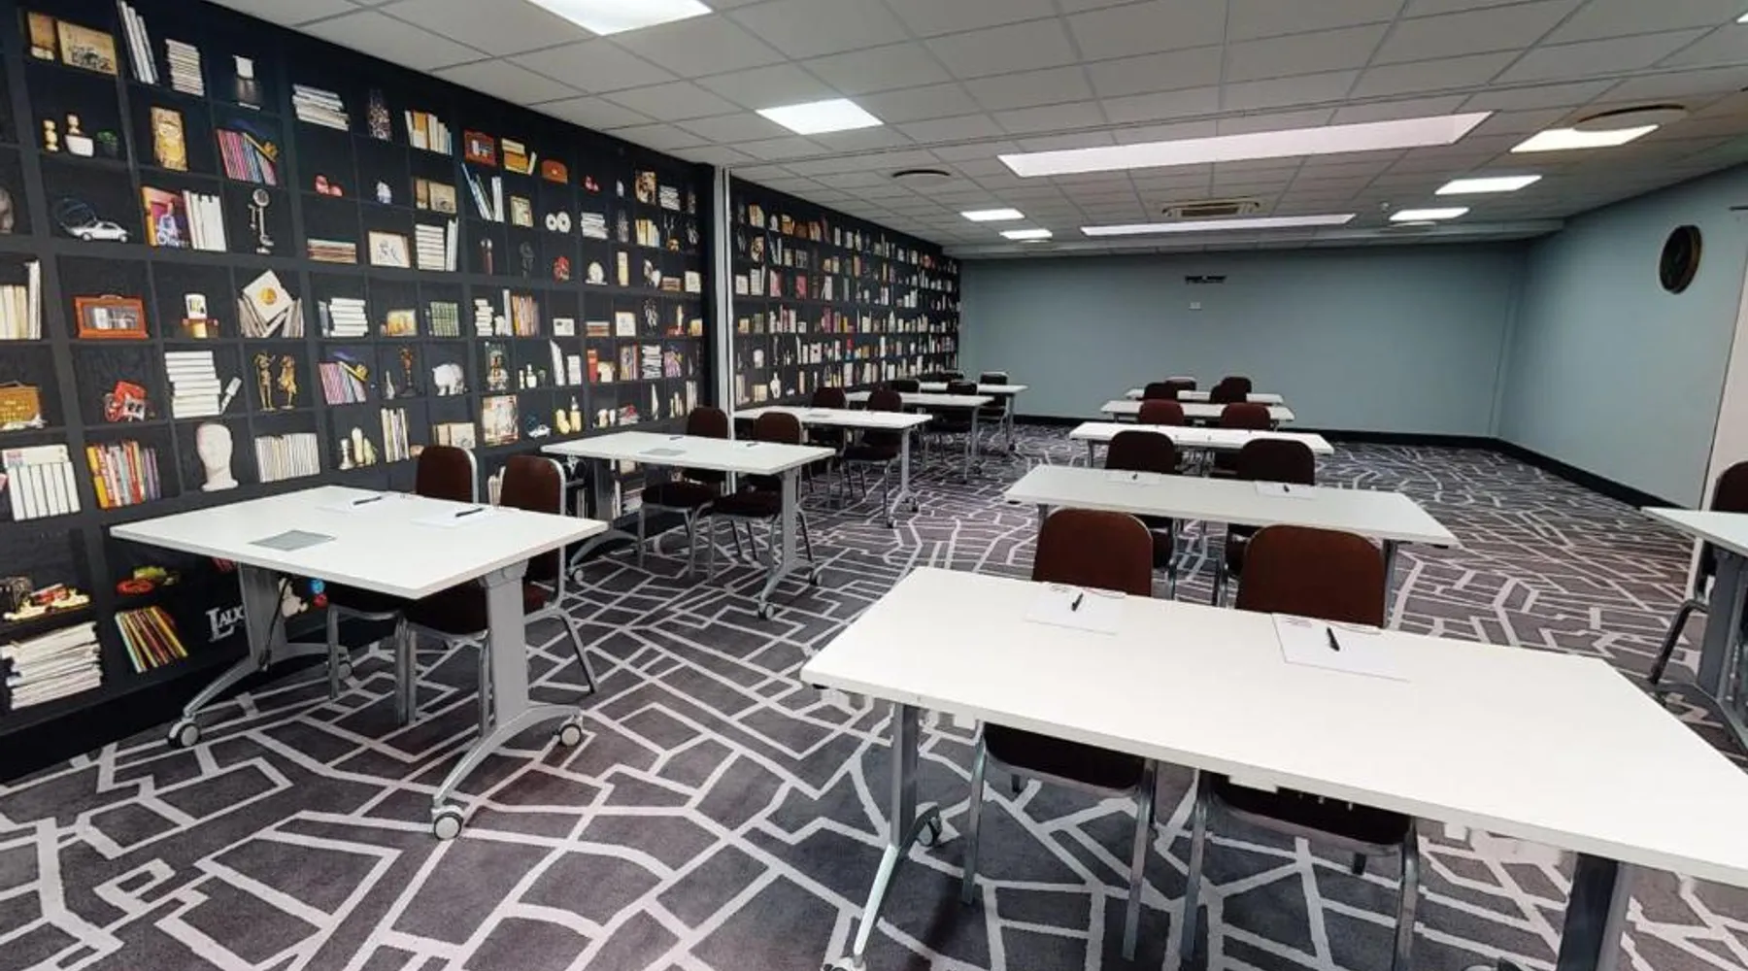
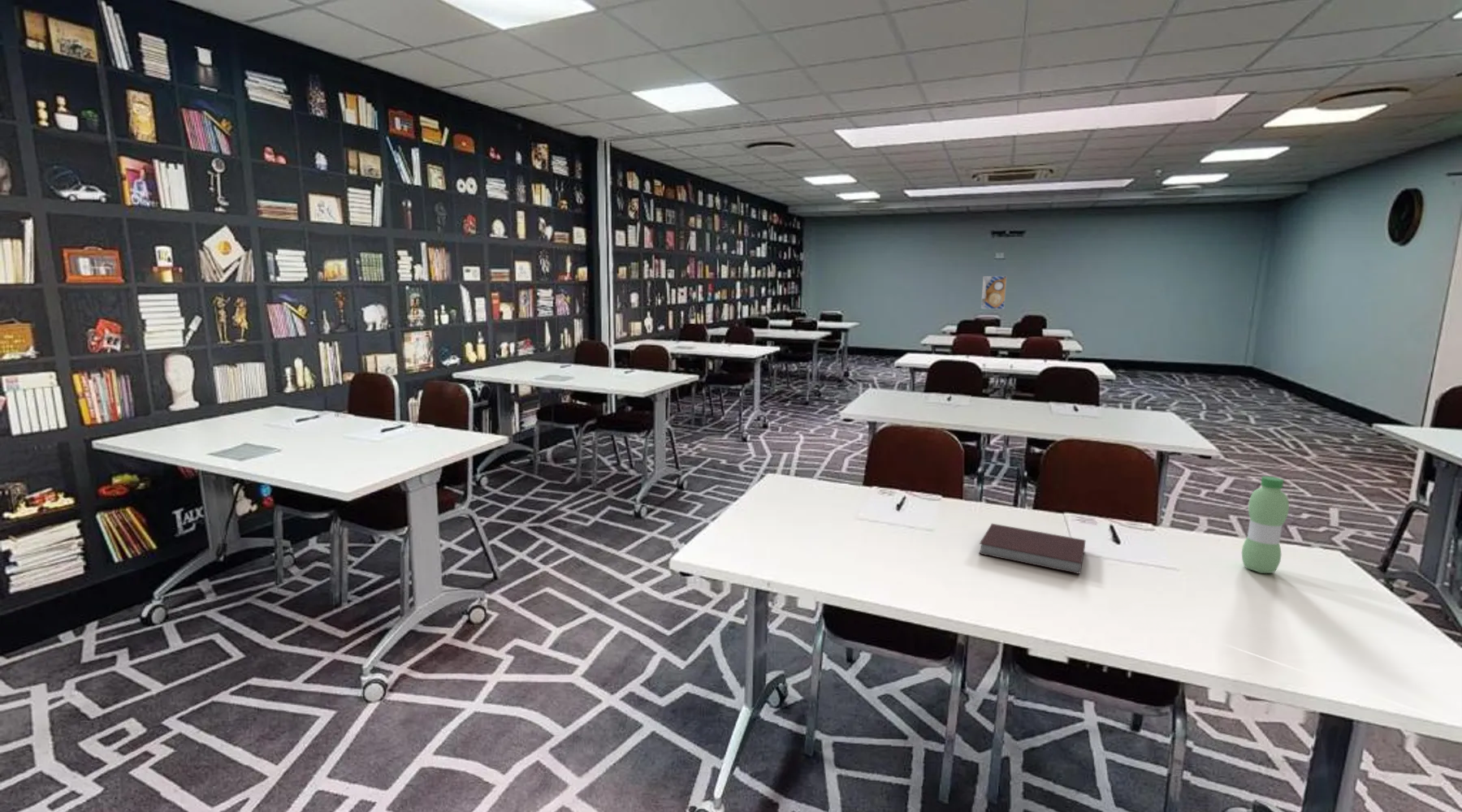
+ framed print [980,275,1007,310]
+ water bottle [1241,476,1290,574]
+ notebook [978,523,1087,575]
